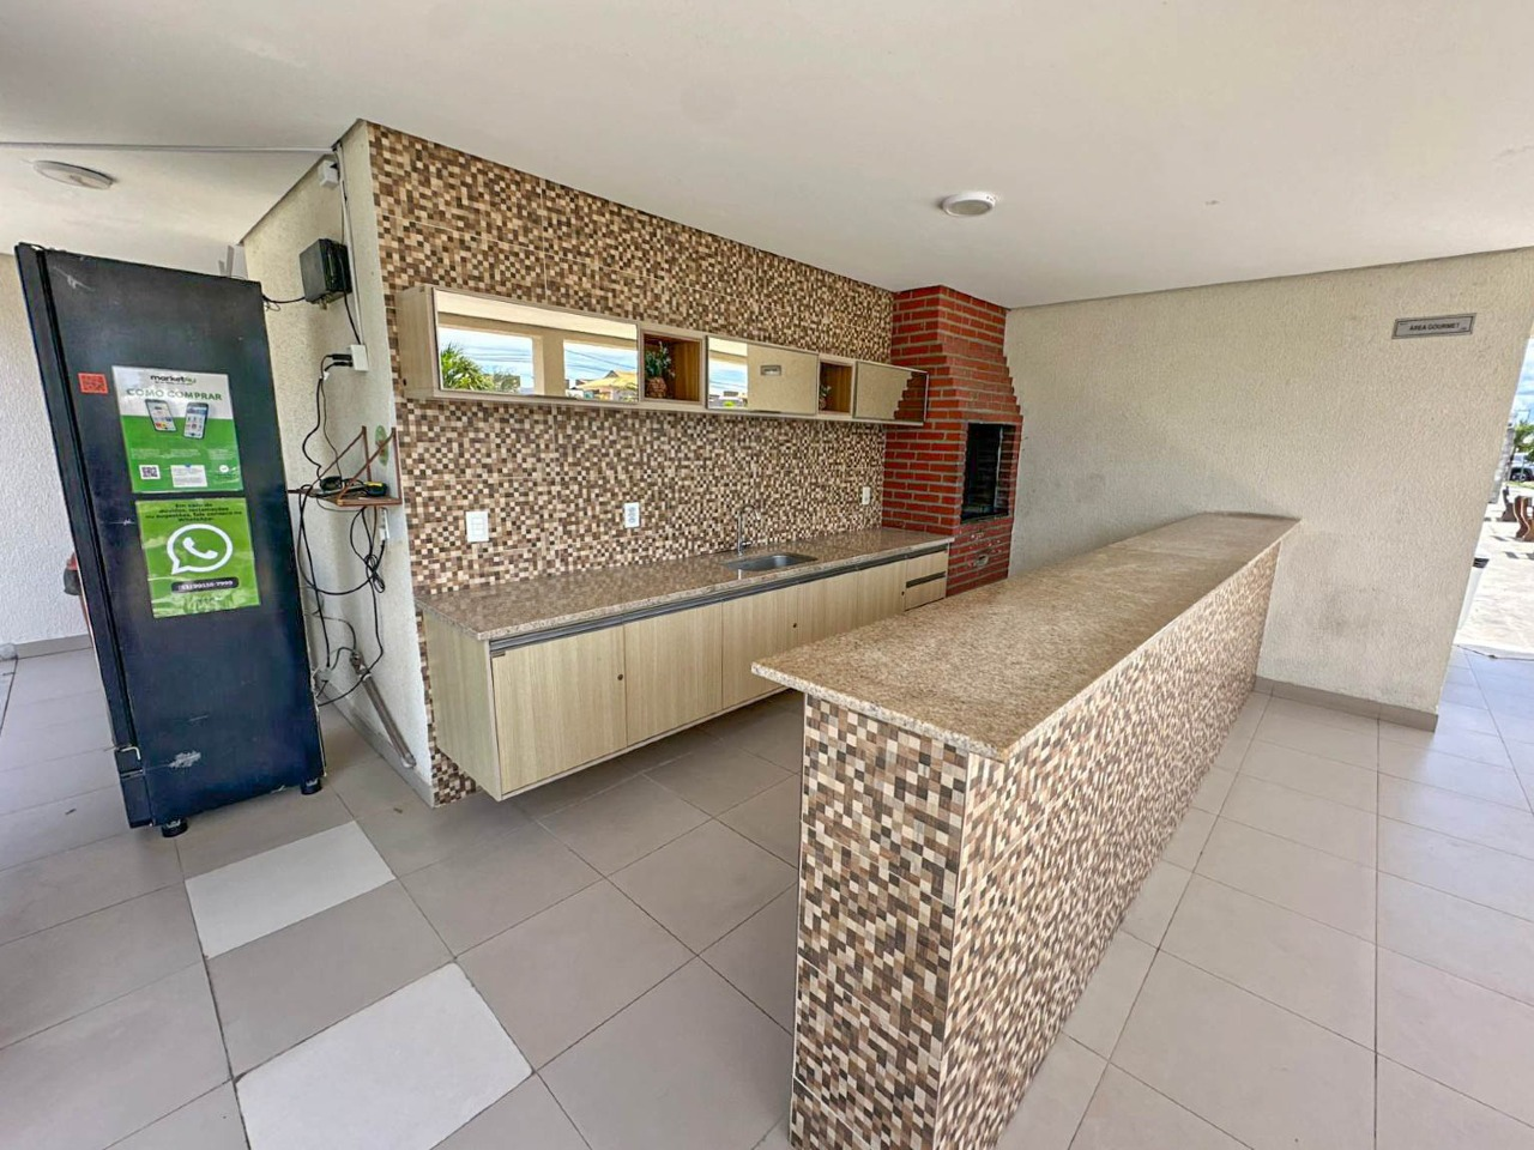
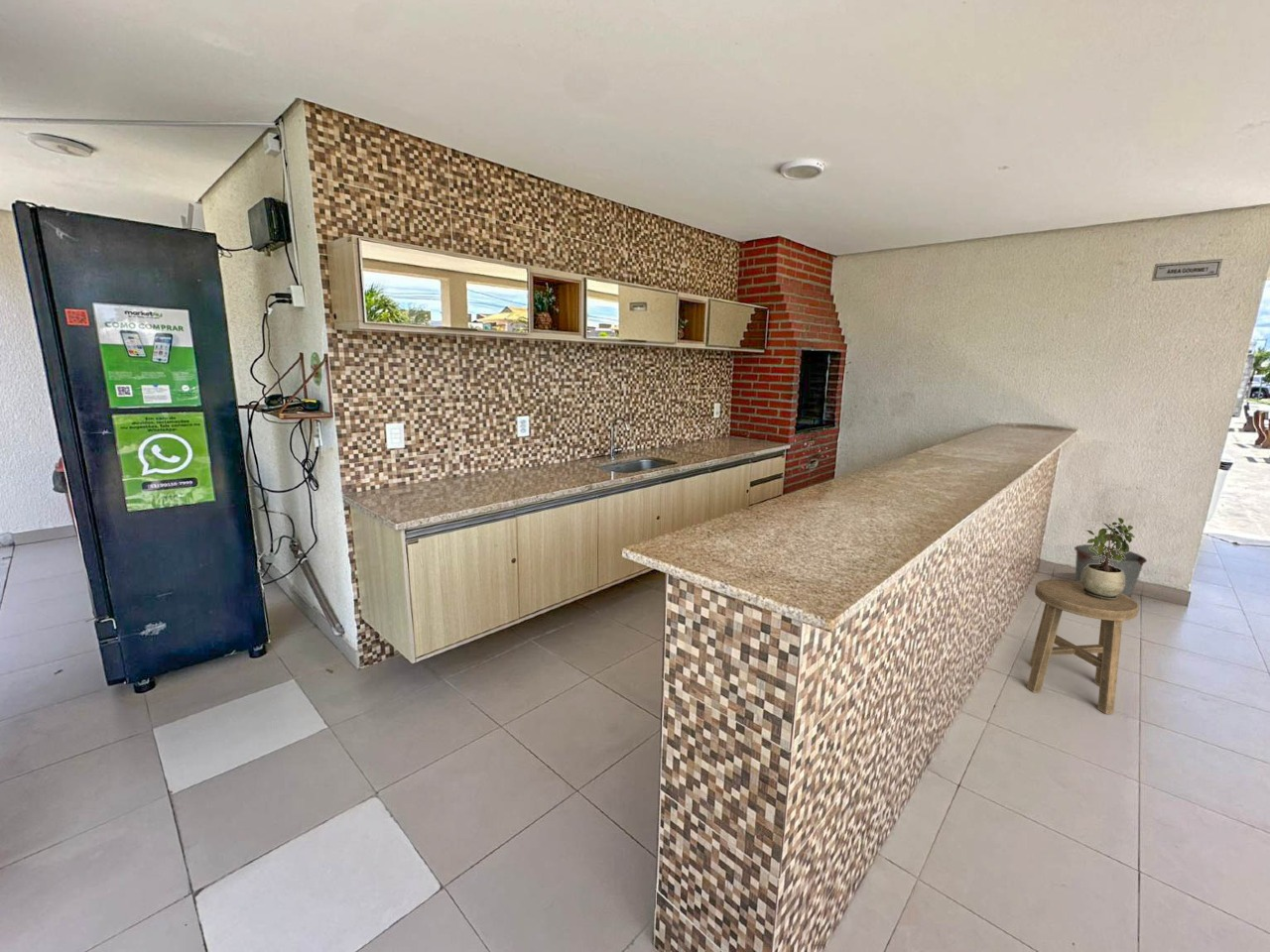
+ stool [1026,578,1140,715]
+ bucket [1074,543,1148,598]
+ potted plant [1081,517,1136,600]
